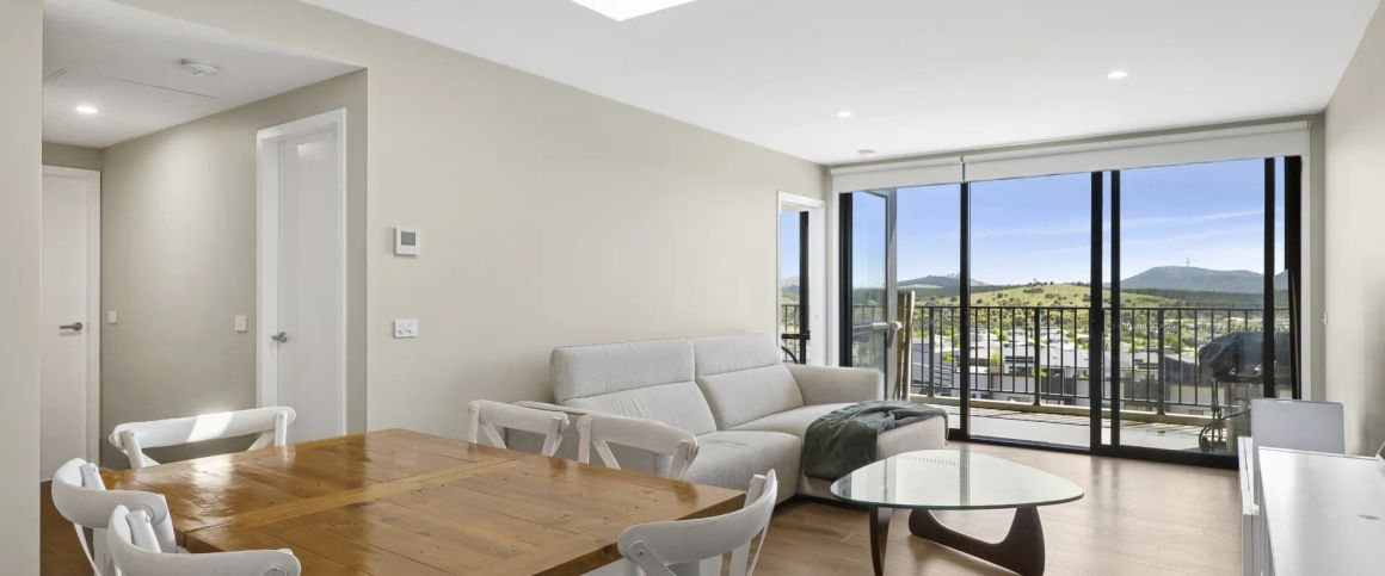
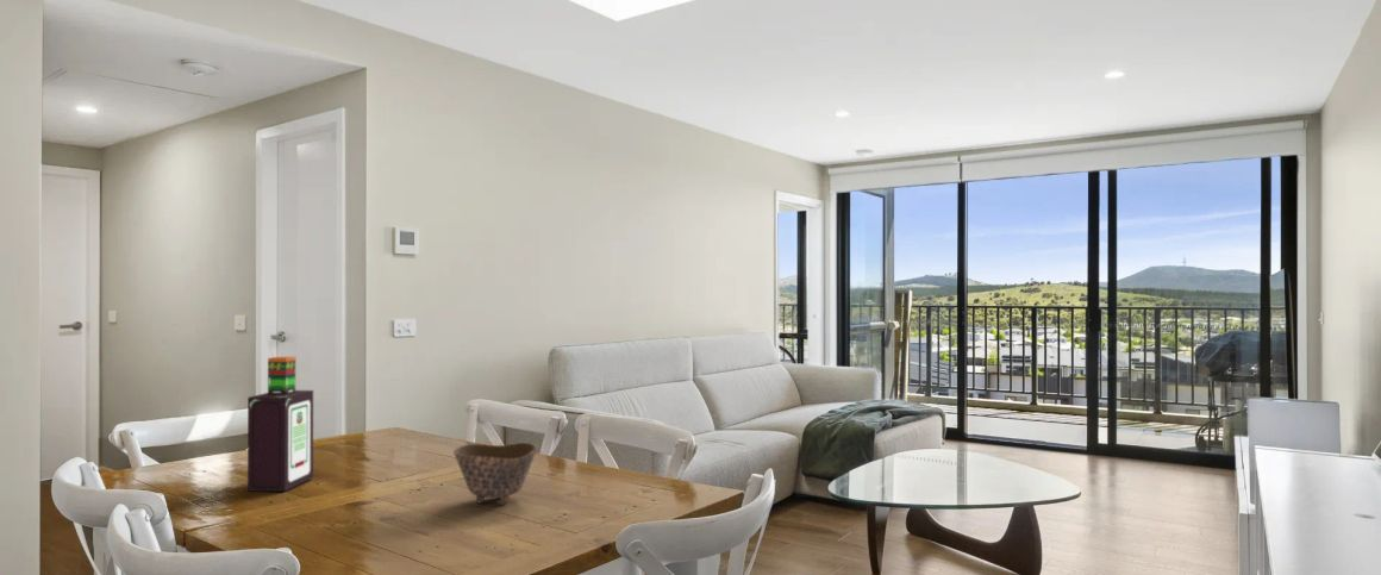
+ bottle [246,356,314,493]
+ bowl [452,442,538,505]
